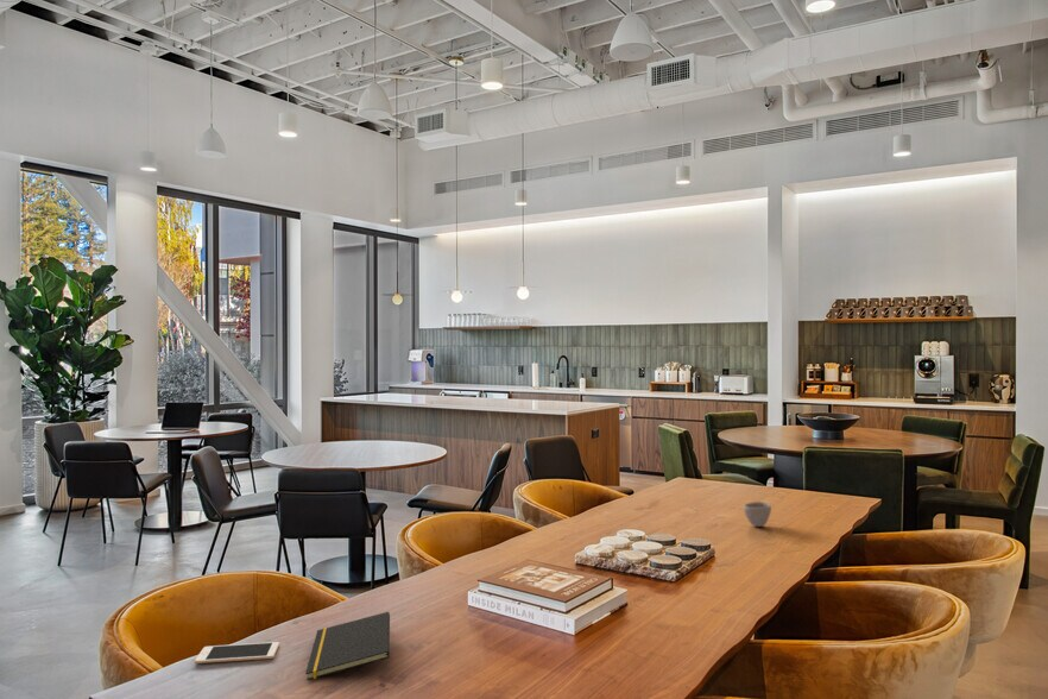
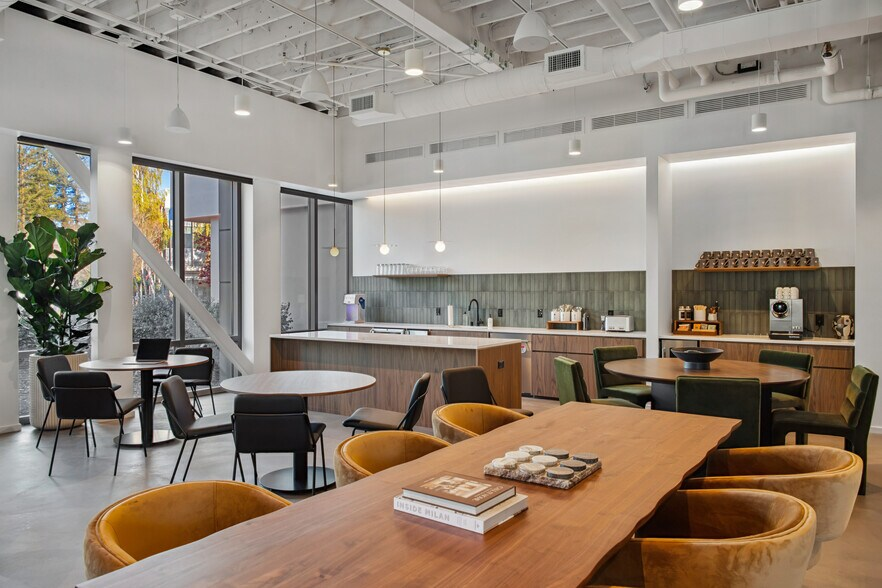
- cell phone [194,641,280,665]
- notepad [304,611,391,681]
- cup [743,500,772,528]
